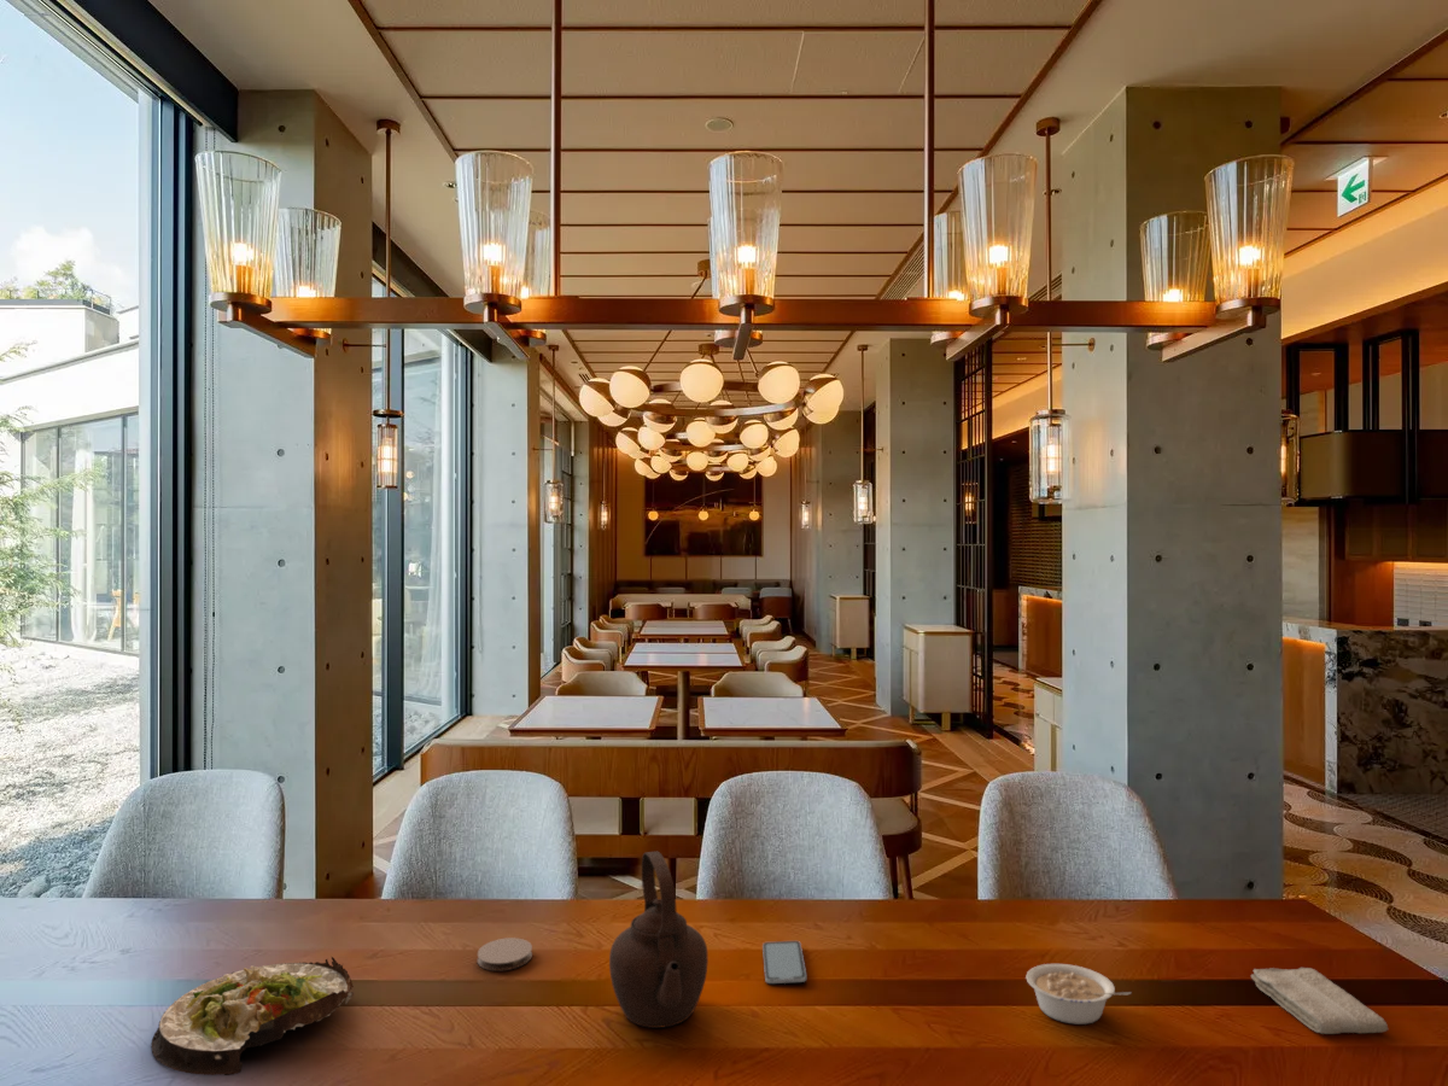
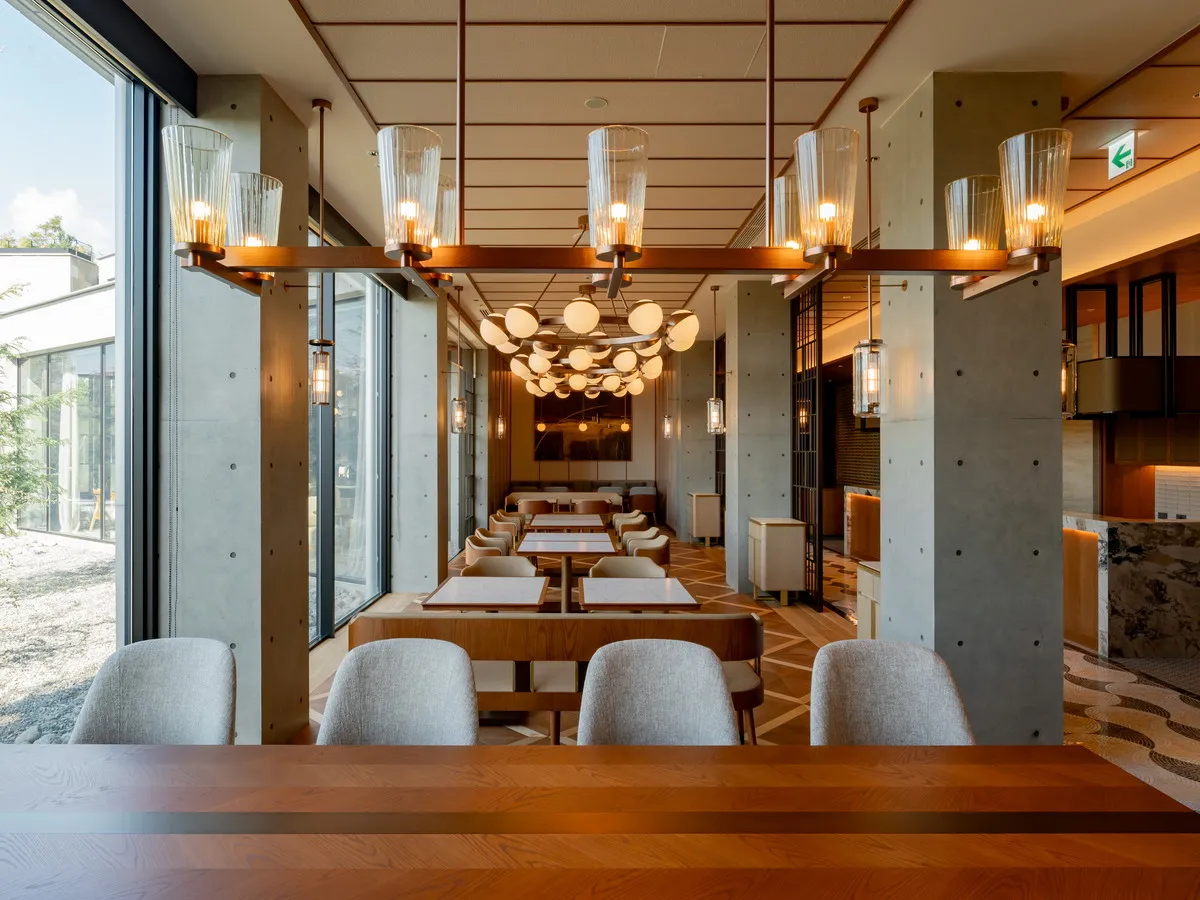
- teapot [608,851,710,1029]
- smartphone [761,940,807,985]
- coaster [477,936,533,973]
- salad plate [150,956,356,1076]
- washcloth [1250,967,1389,1035]
- legume [1024,963,1133,1026]
